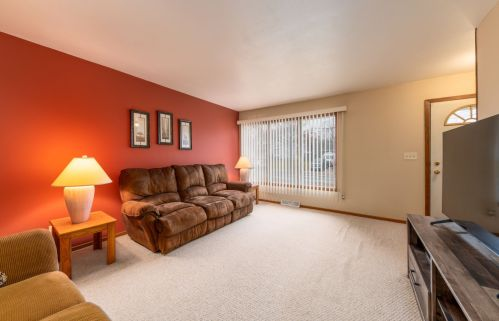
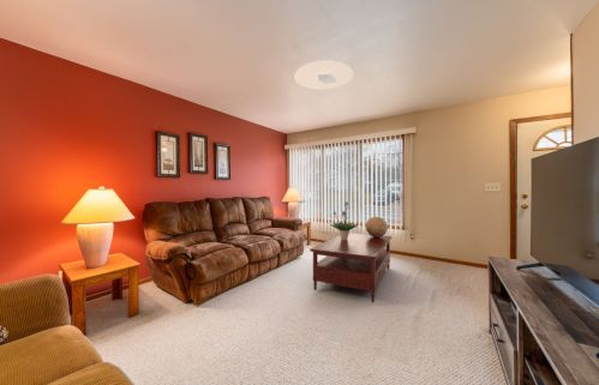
+ potted plant [329,200,359,240]
+ ceiling light [293,59,354,91]
+ coffee table [309,231,393,303]
+ decorative sphere [365,216,389,237]
